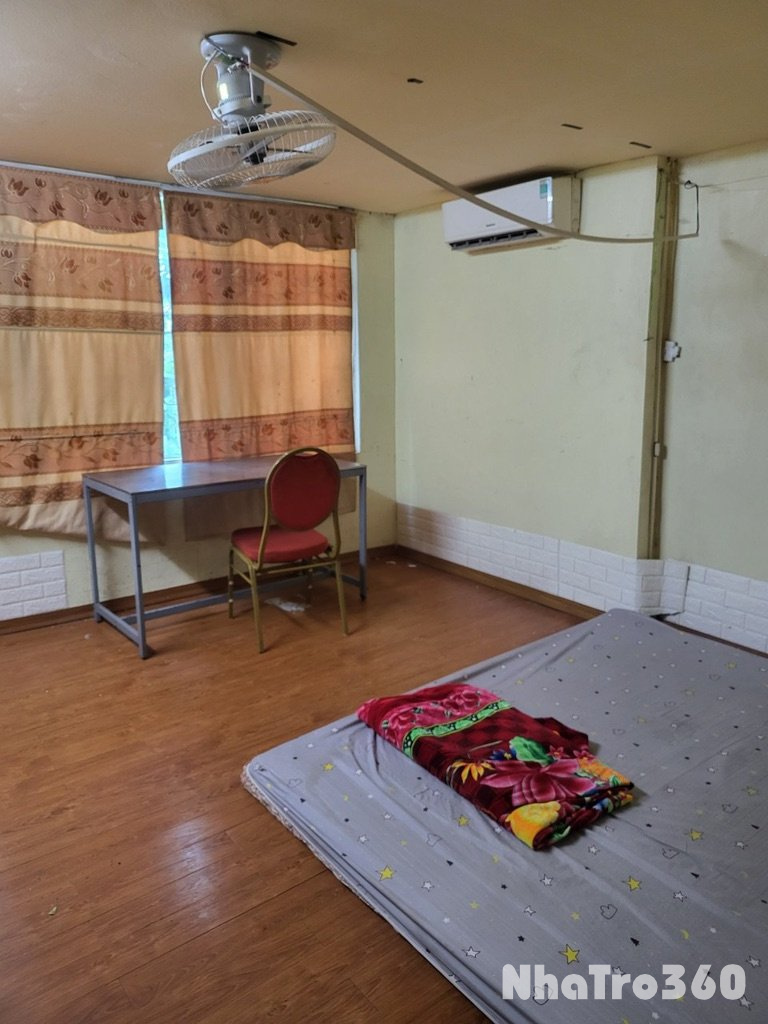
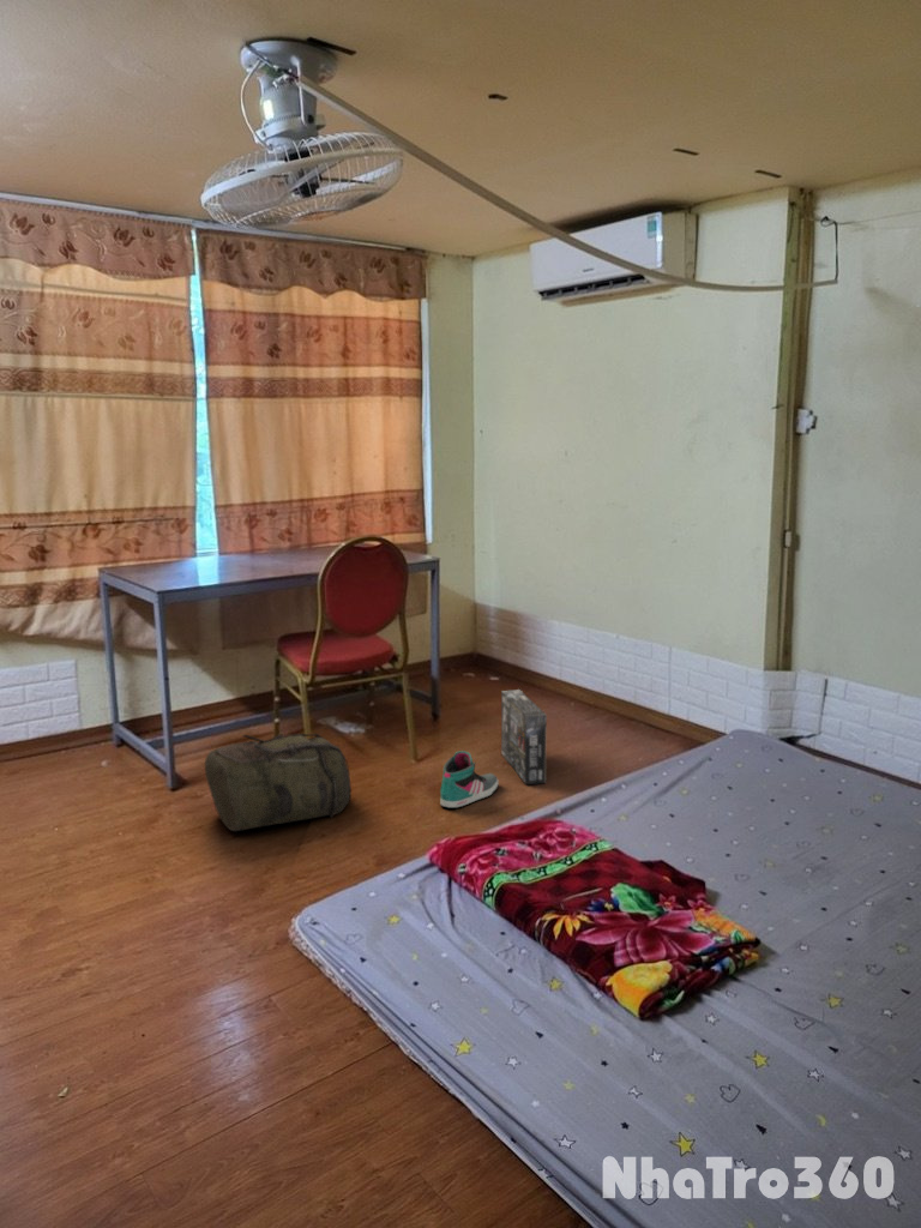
+ sneaker [439,750,500,809]
+ backpack [204,733,353,832]
+ box [500,688,548,785]
